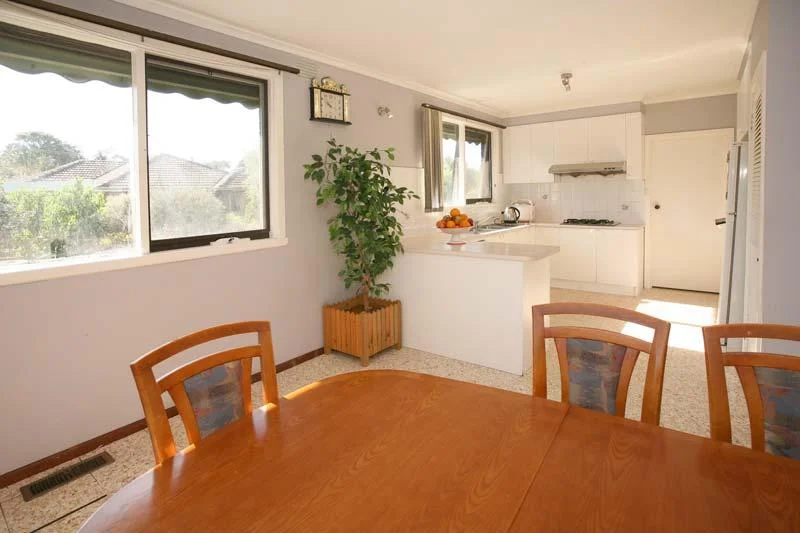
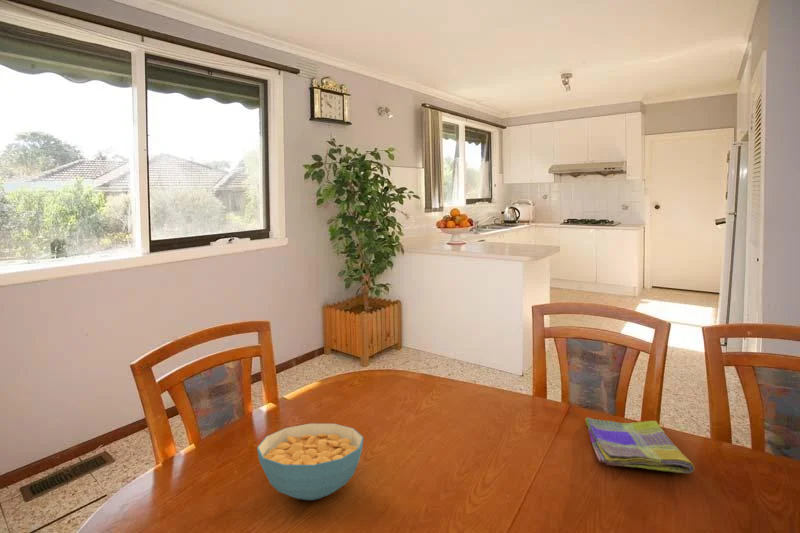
+ dish towel [585,417,695,474]
+ cereal bowl [256,423,365,501]
